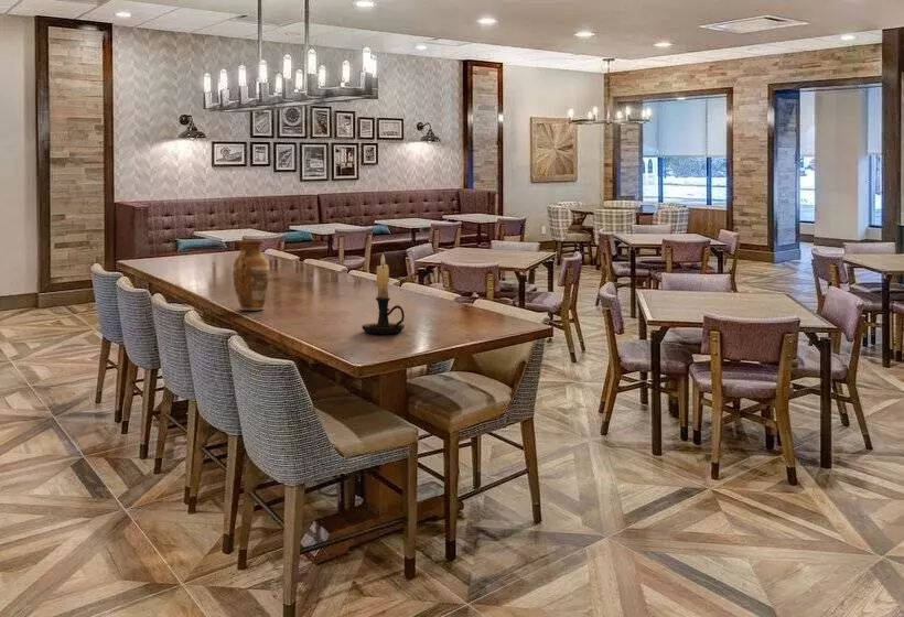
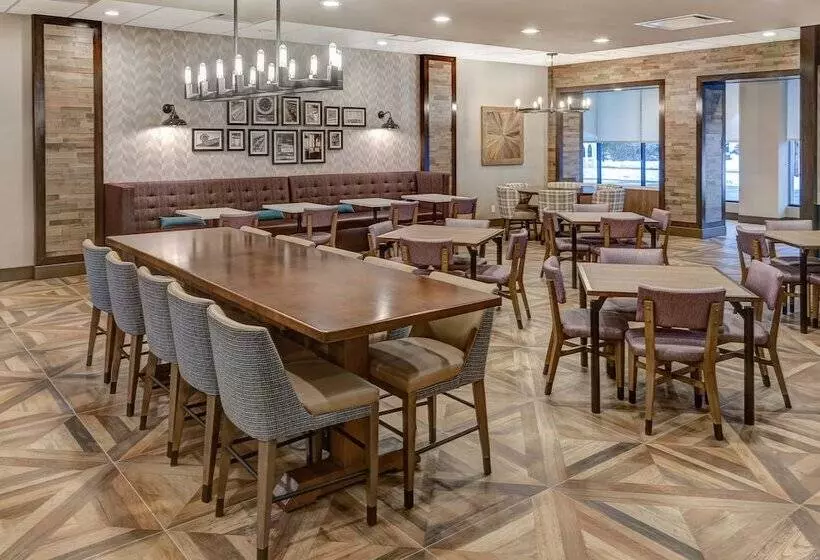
- vase [232,239,270,312]
- candle holder [362,252,406,335]
